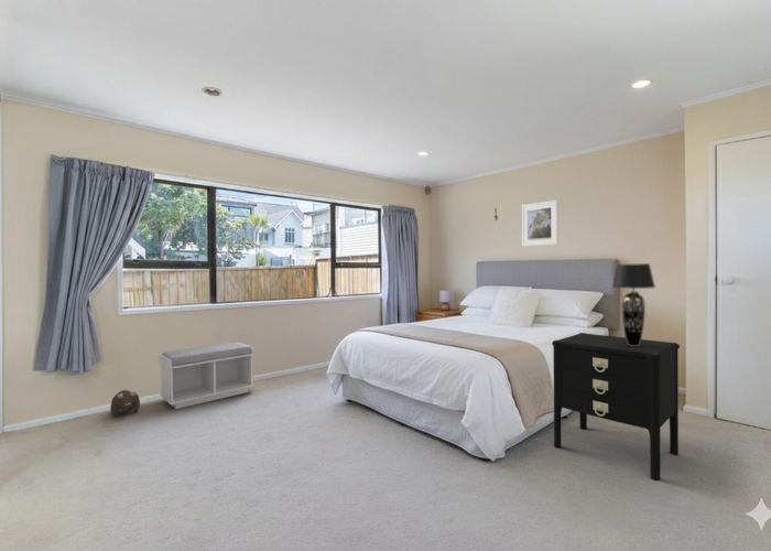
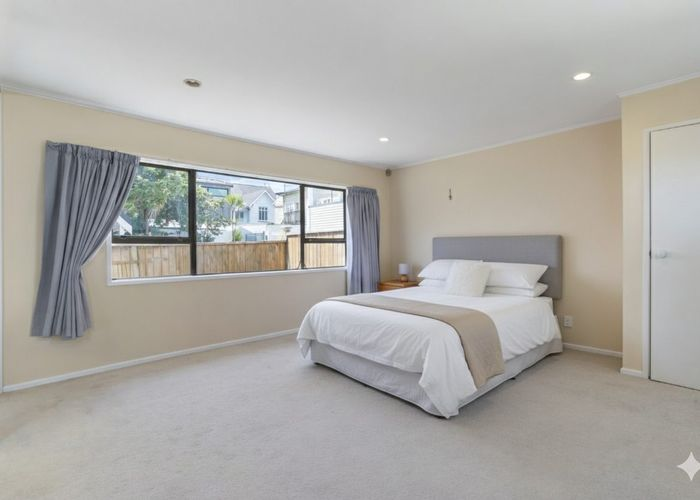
- nightstand [551,332,681,482]
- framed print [521,198,560,248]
- bench [158,341,256,410]
- table lamp [611,262,656,346]
- plush toy [109,389,141,418]
